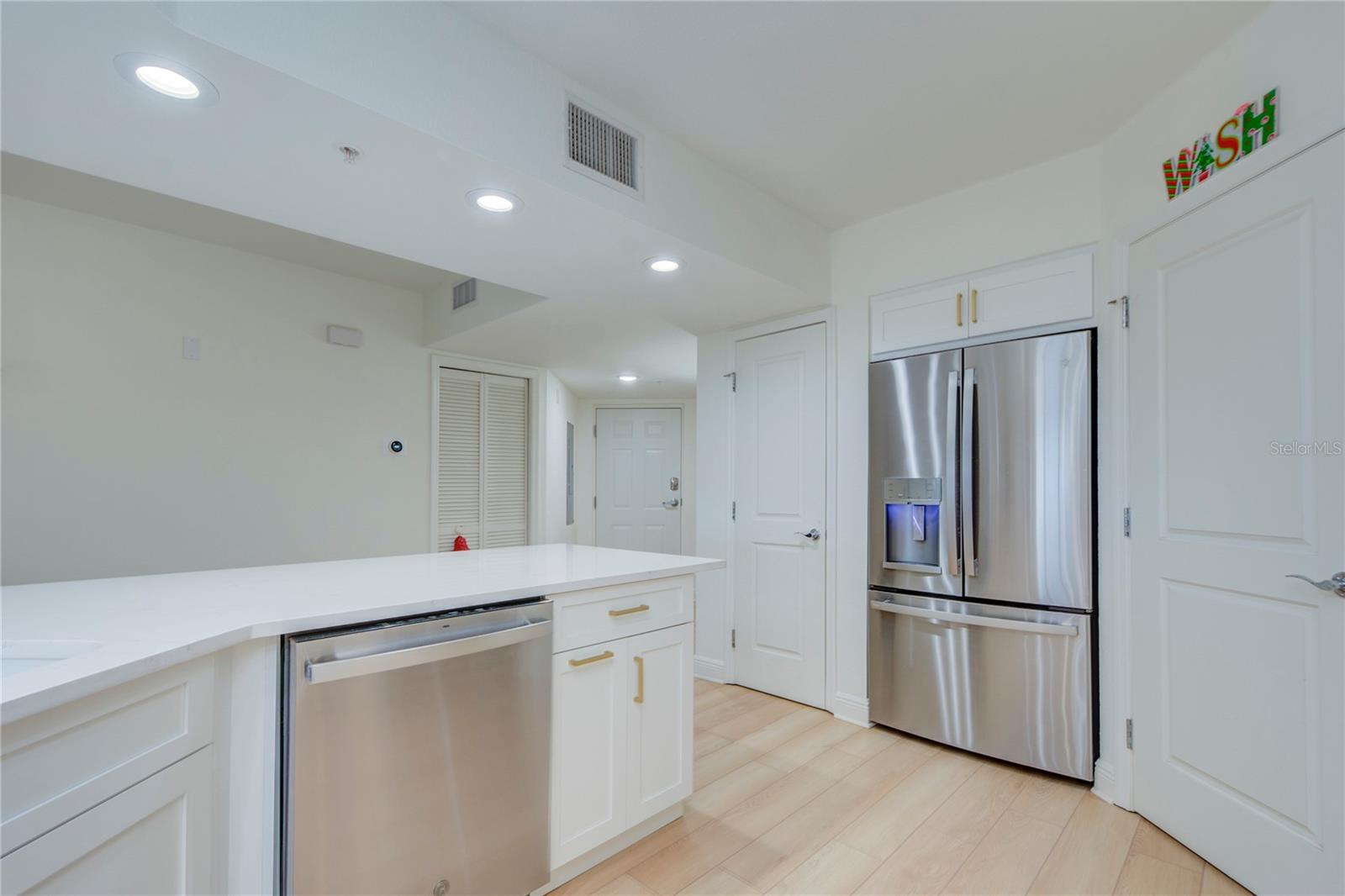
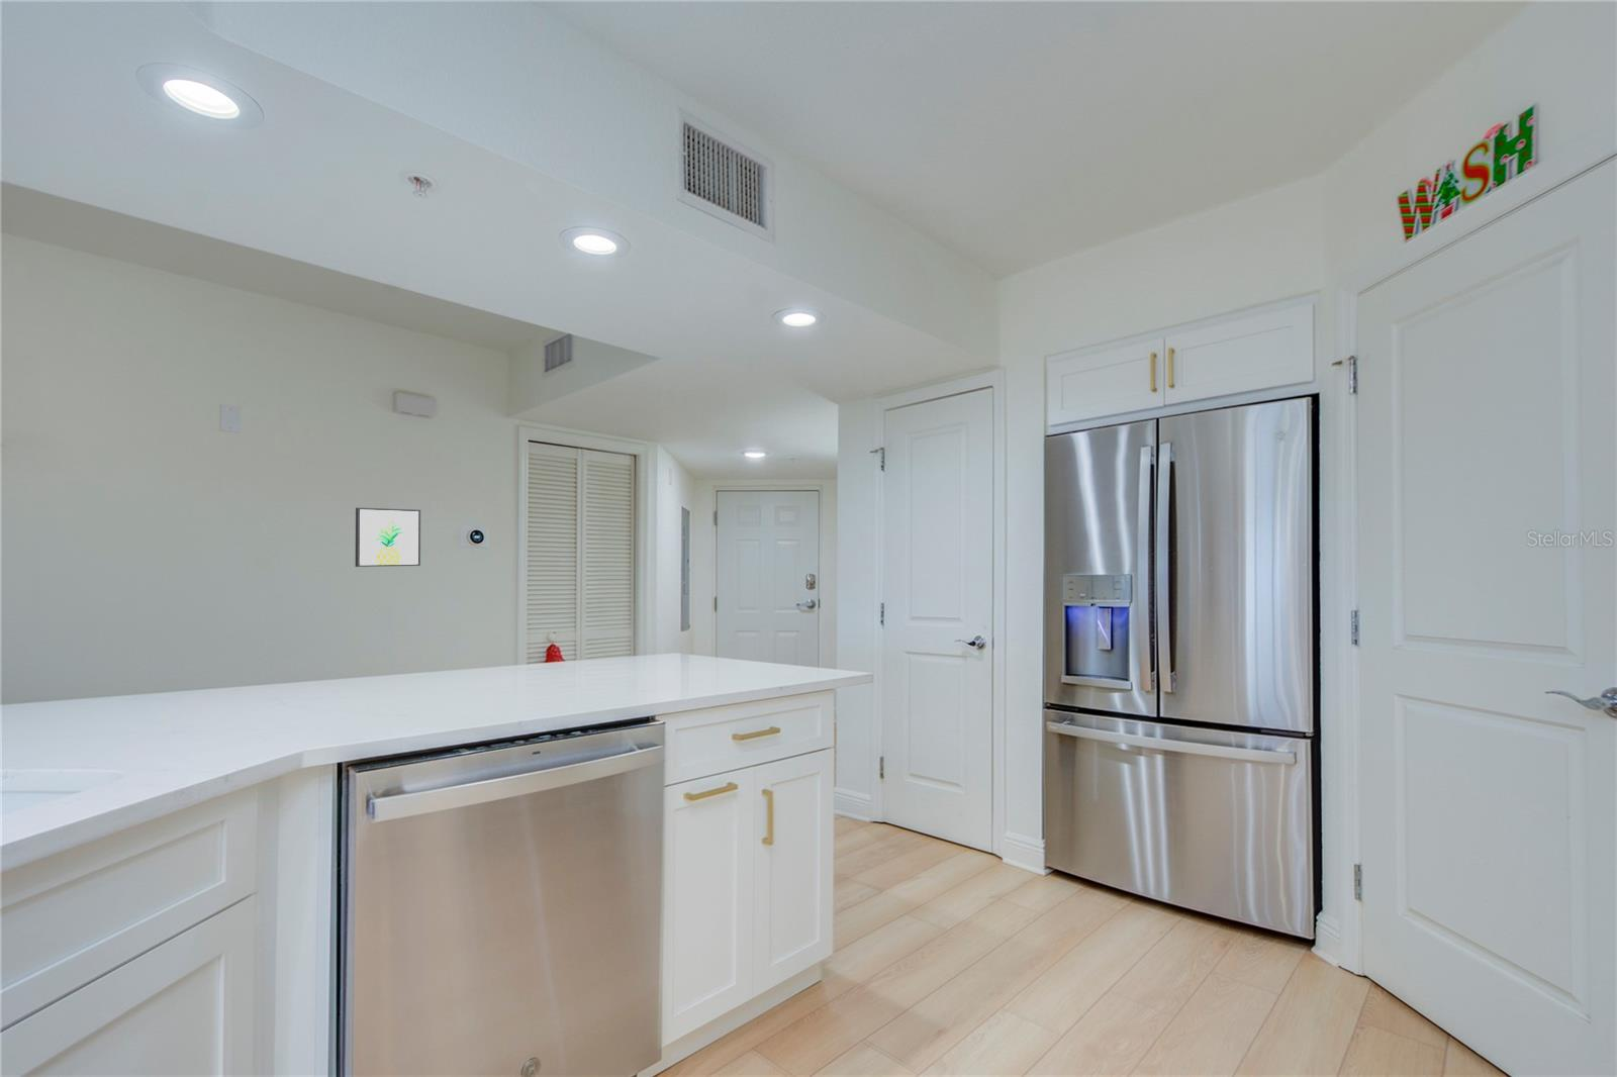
+ wall art [355,506,422,567]
